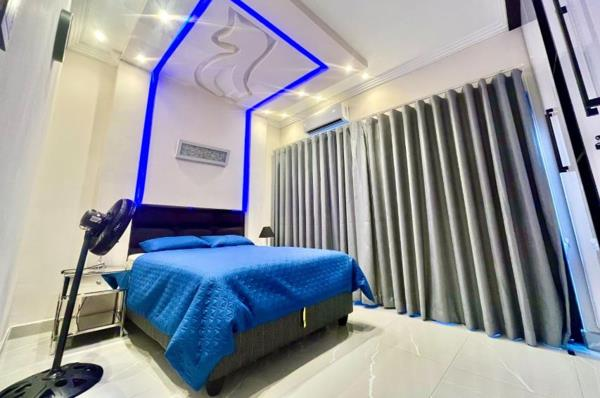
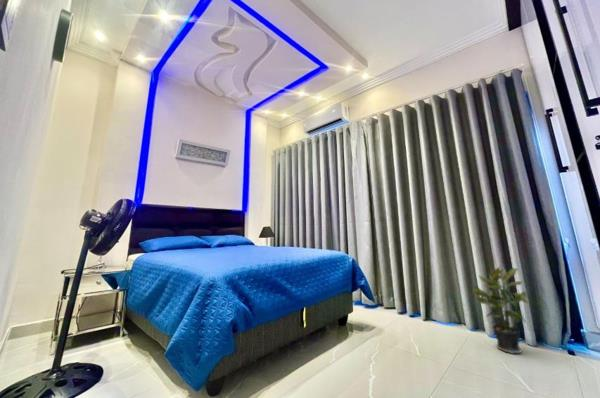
+ potted plant [471,264,530,355]
